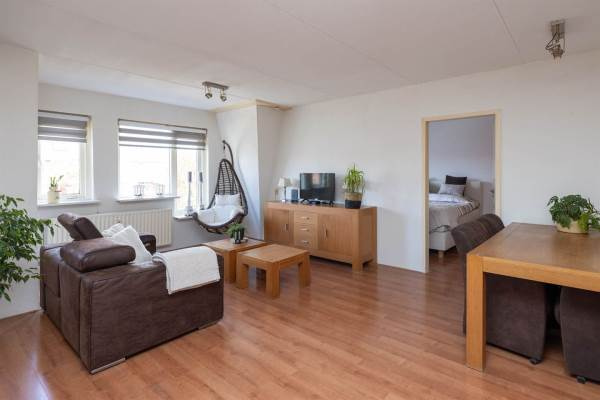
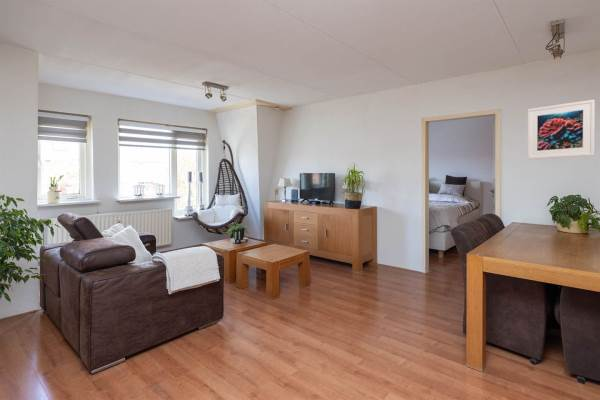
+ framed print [527,99,596,160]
